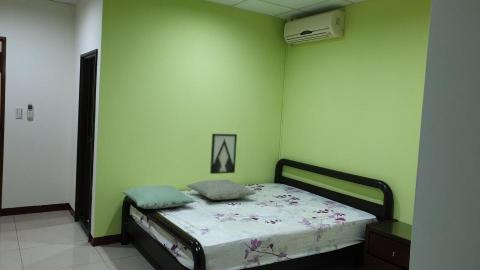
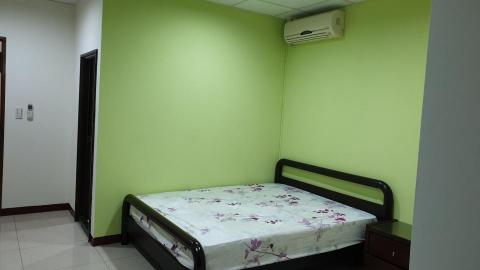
- pillow [186,179,257,201]
- pillow [121,184,196,210]
- wall art [209,133,238,175]
